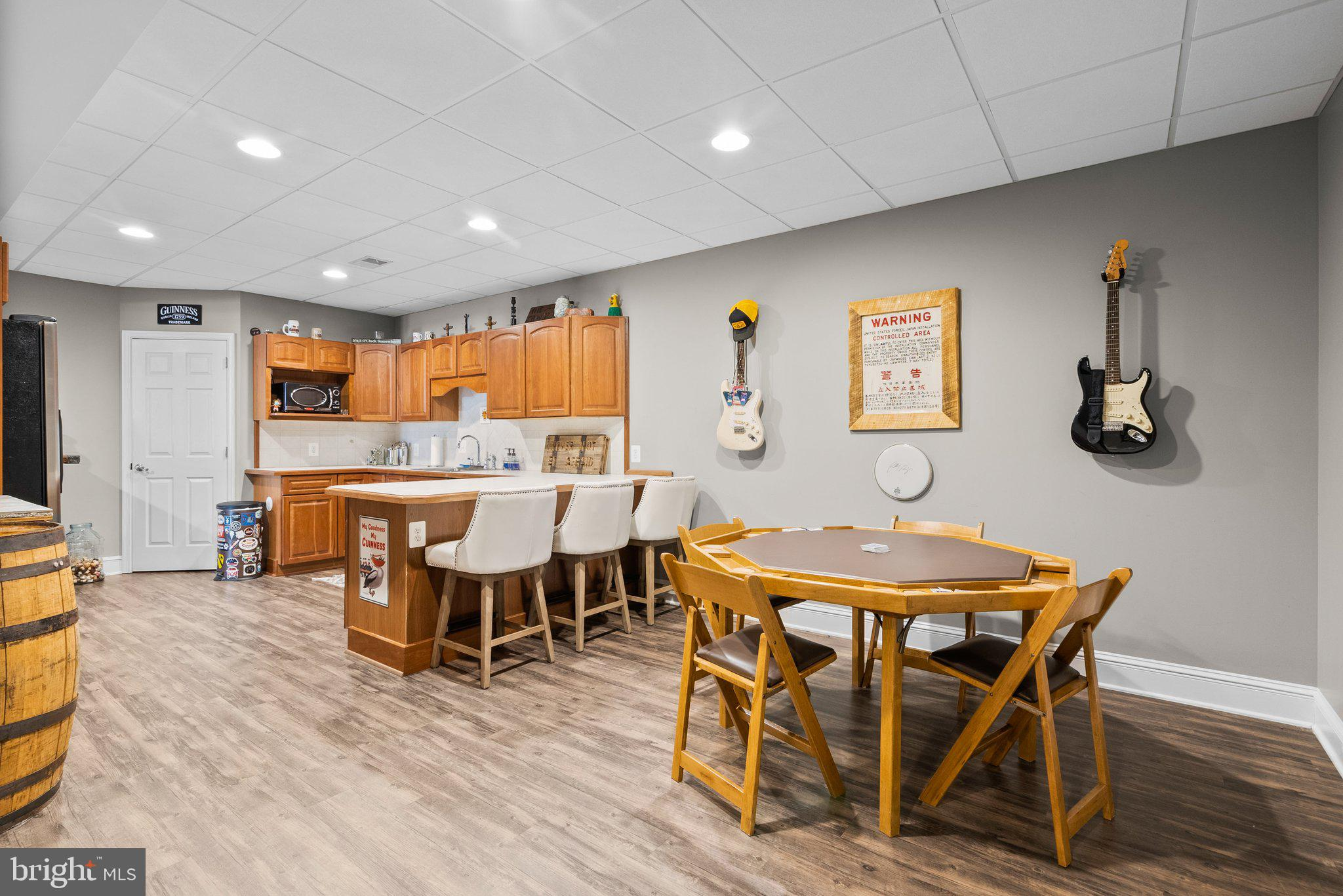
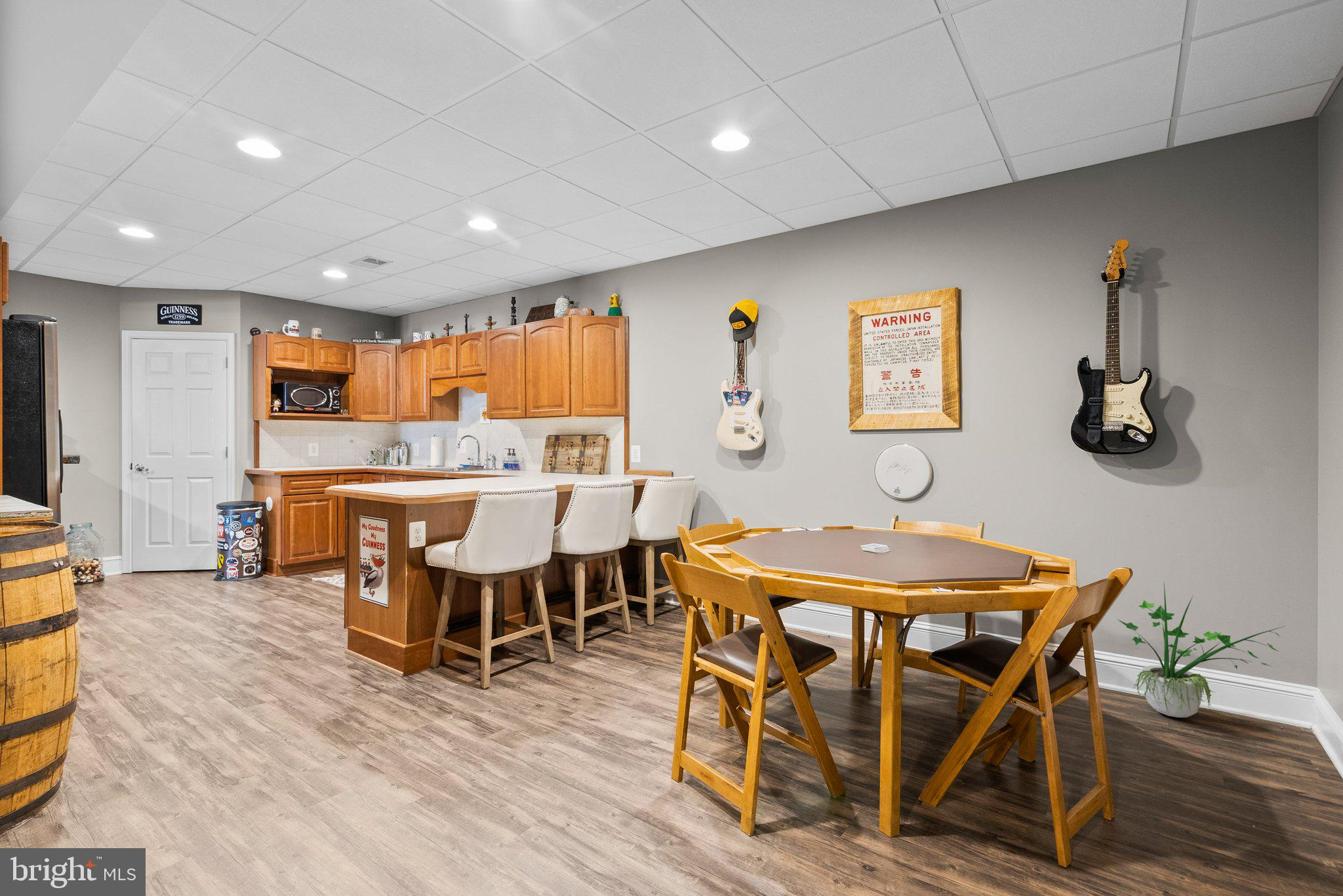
+ potted plant [1116,582,1286,718]
